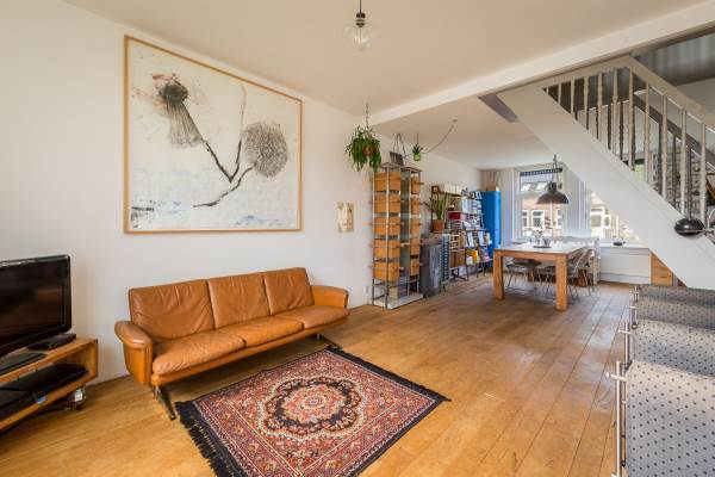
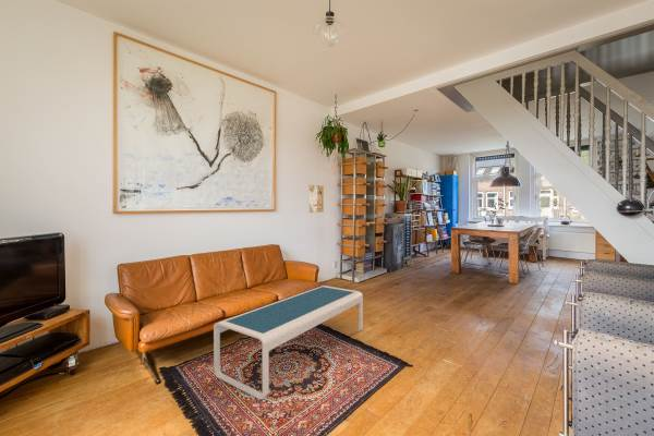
+ coffee table [213,284,364,400]
